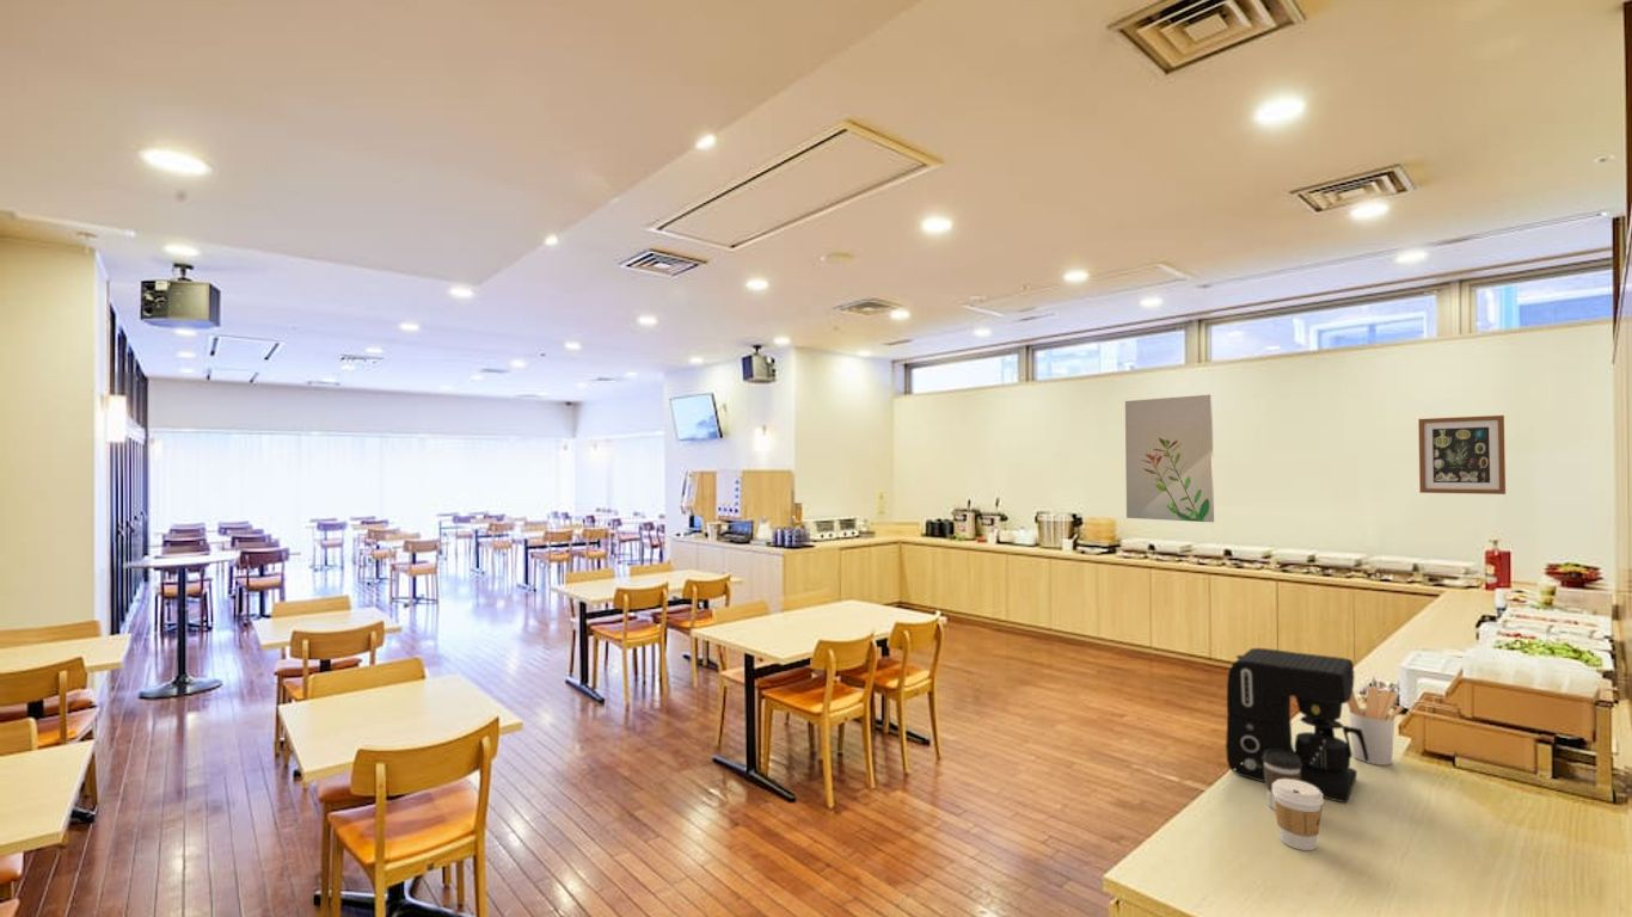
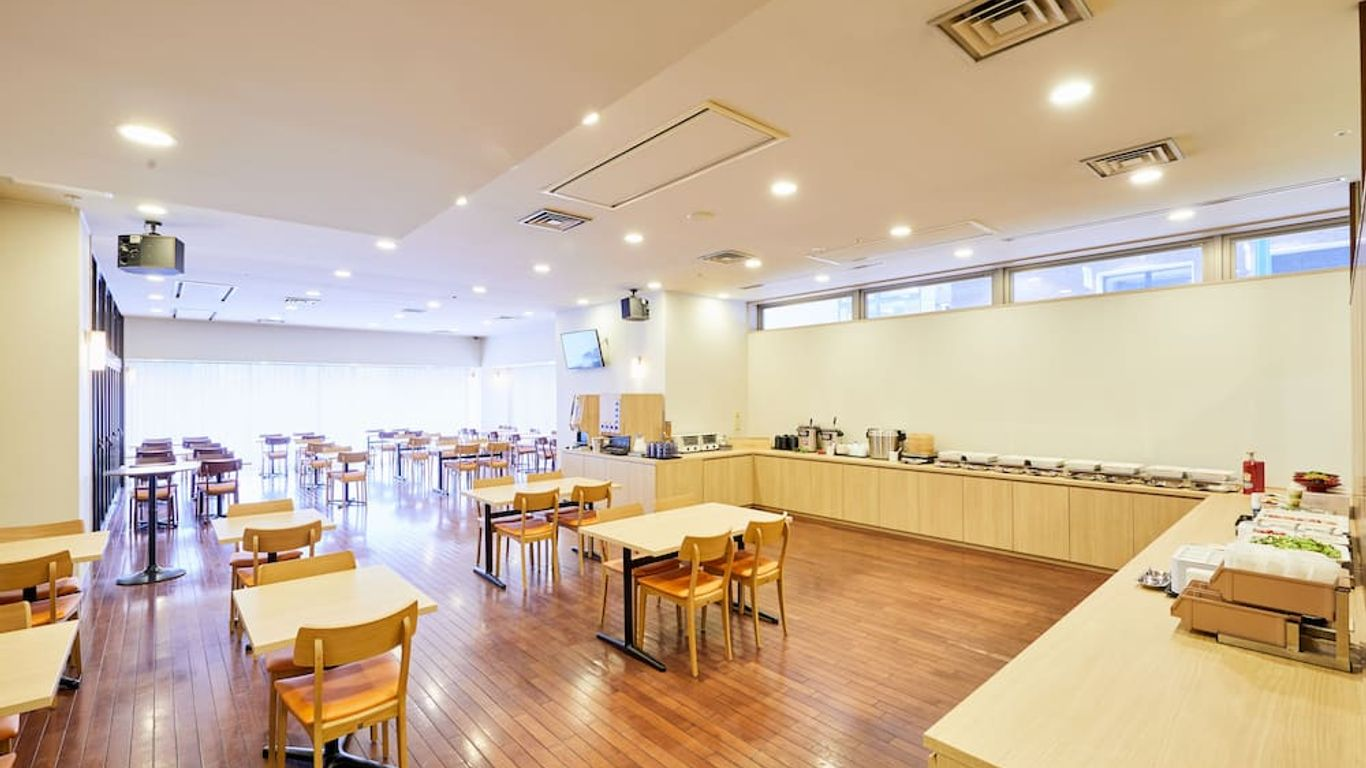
- utensil holder [1346,685,1405,767]
- coffee cup [1263,749,1302,812]
- wall art [1124,394,1215,523]
- coffee maker [1225,647,1368,804]
- wall art [1417,414,1507,496]
- coffee cup [1272,778,1325,851]
